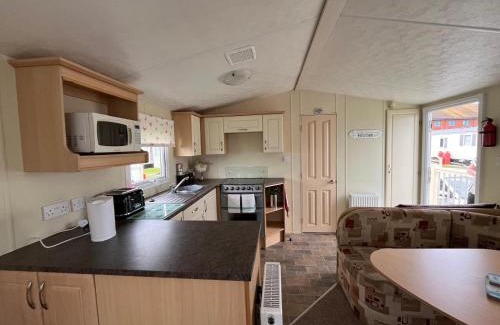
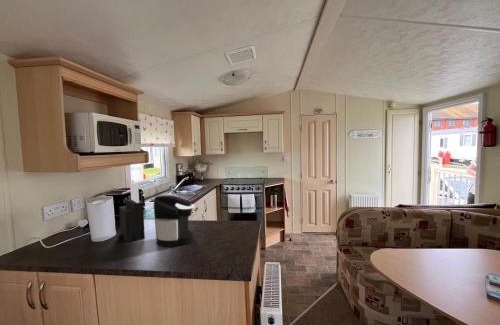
+ knife block [118,181,146,244]
+ coffee maker [153,194,196,248]
